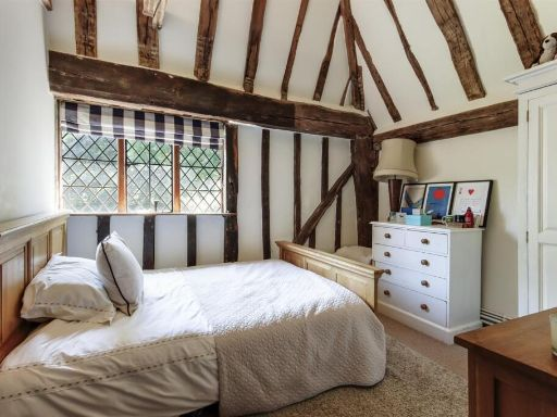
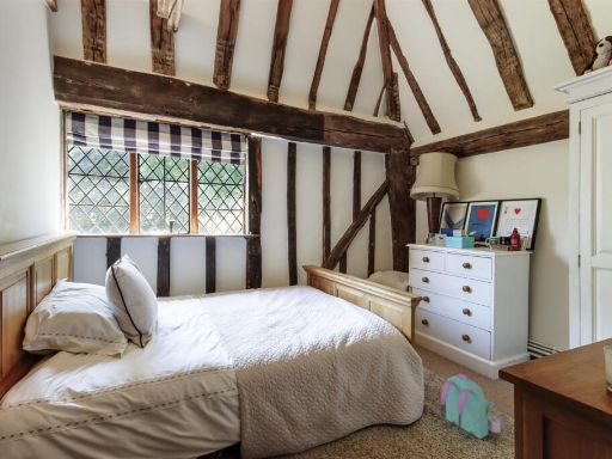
+ backpack [440,373,506,440]
